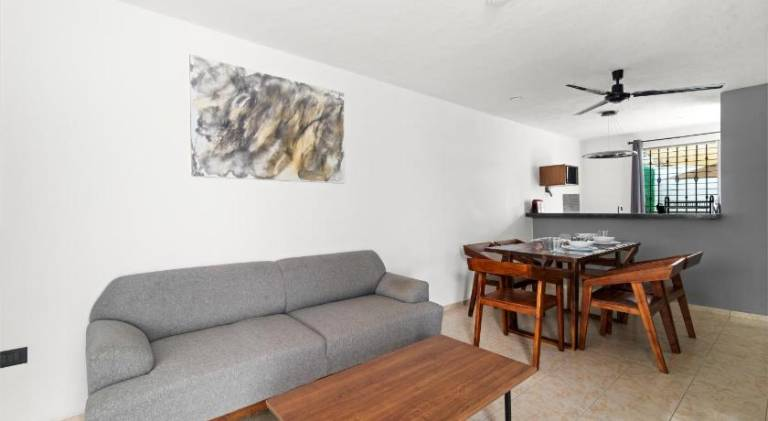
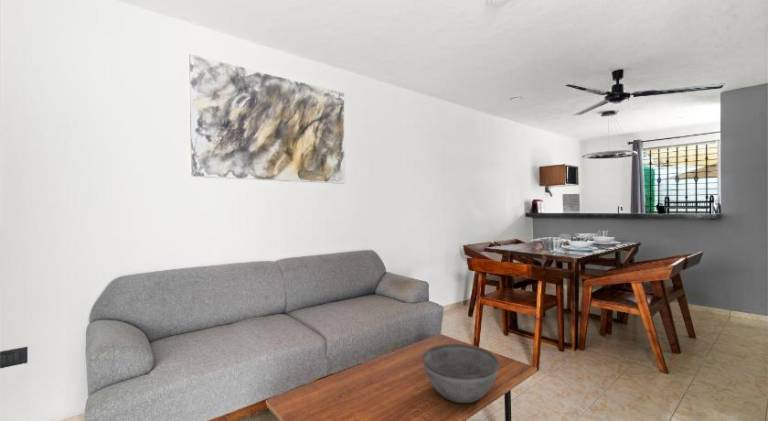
+ bowl [421,343,501,404]
